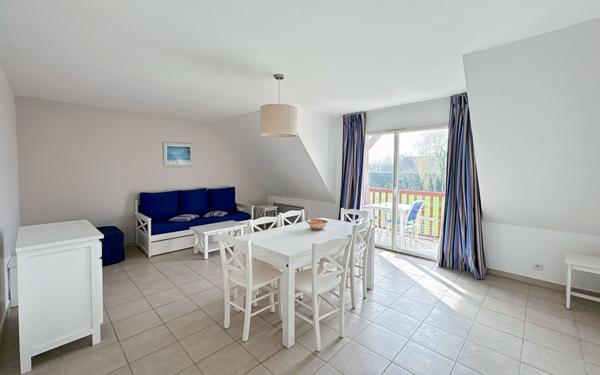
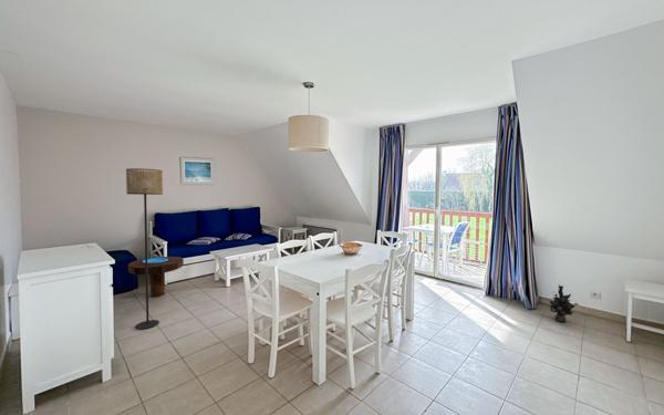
+ decorative plant [544,283,580,323]
+ floor lamp [125,167,164,330]
+ side table [127,256,185,298]
